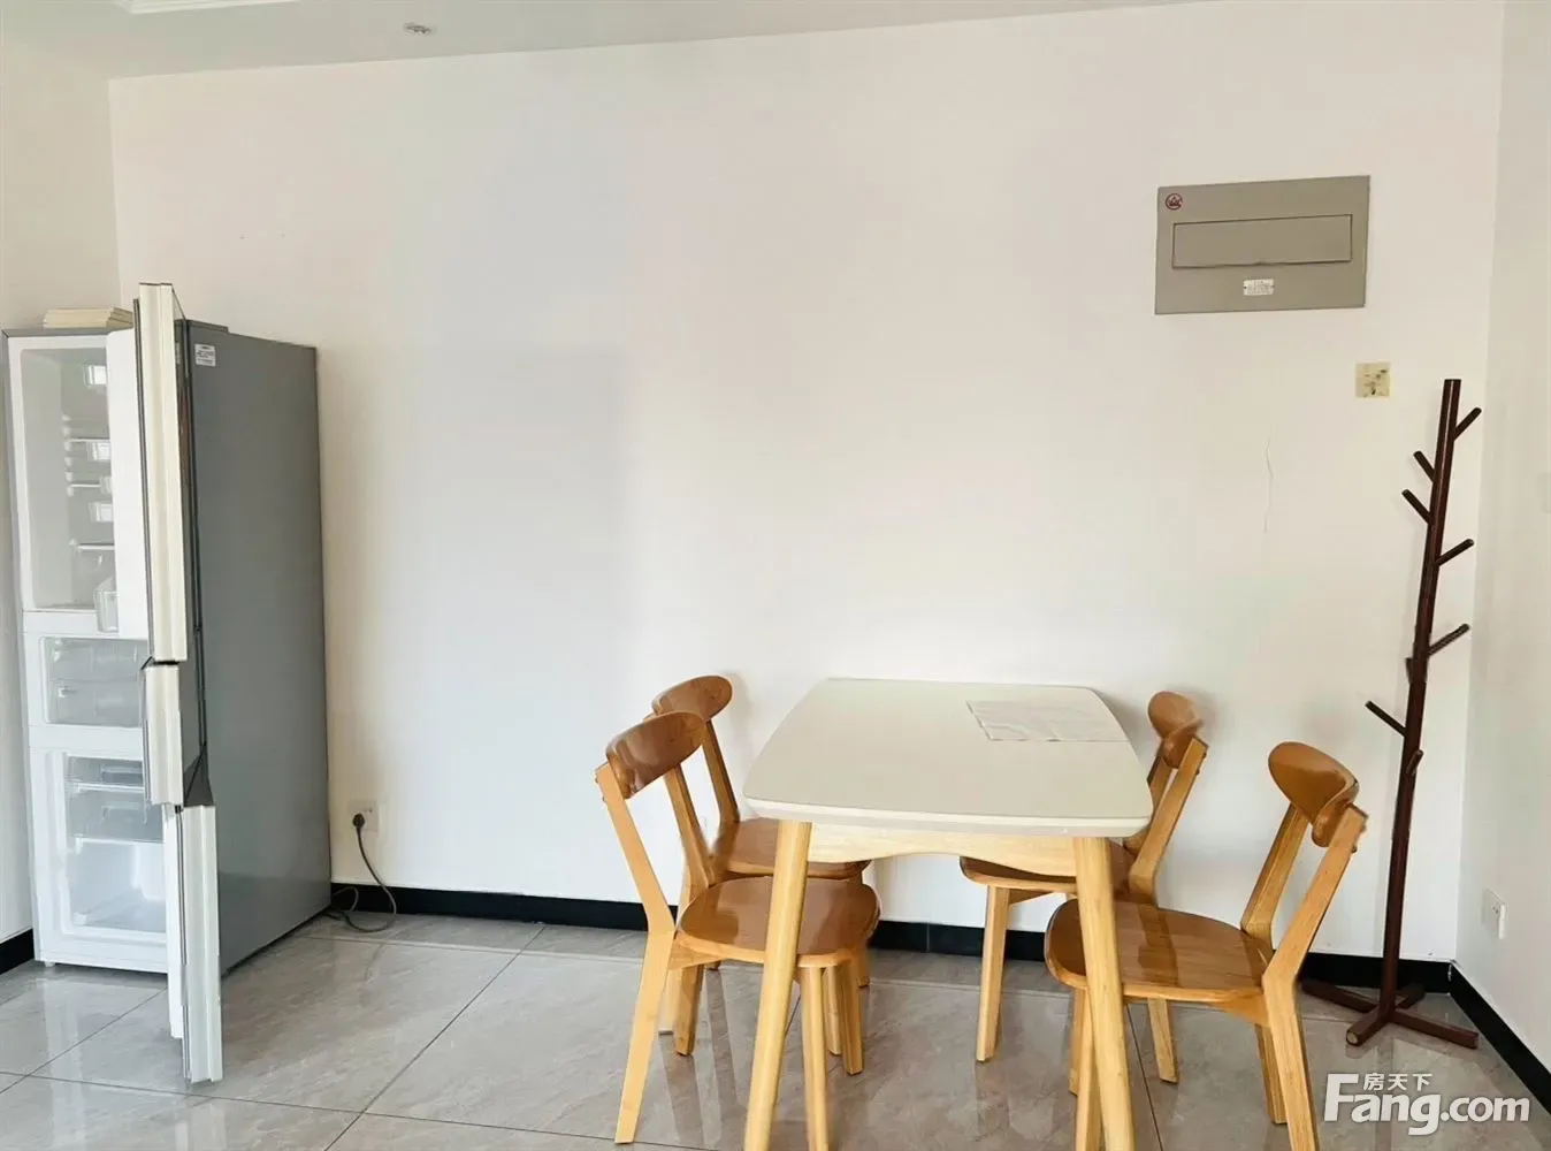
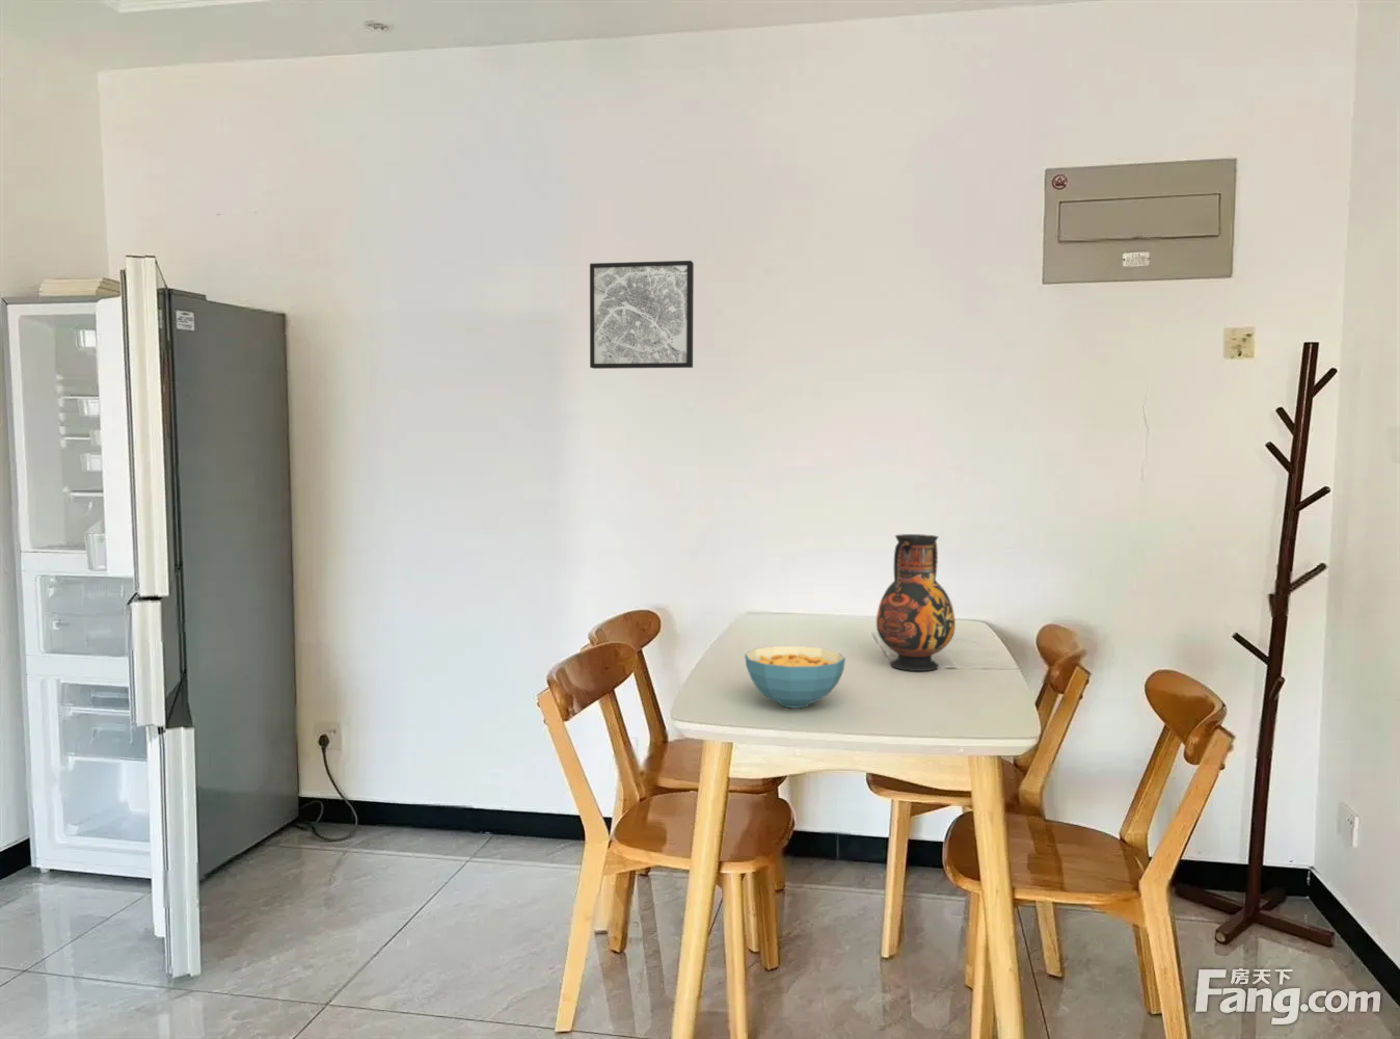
+ wall art [589,260,695,370]
+ vase [875,533,957,672]
+ cereal bowl [743,645,847,708]
